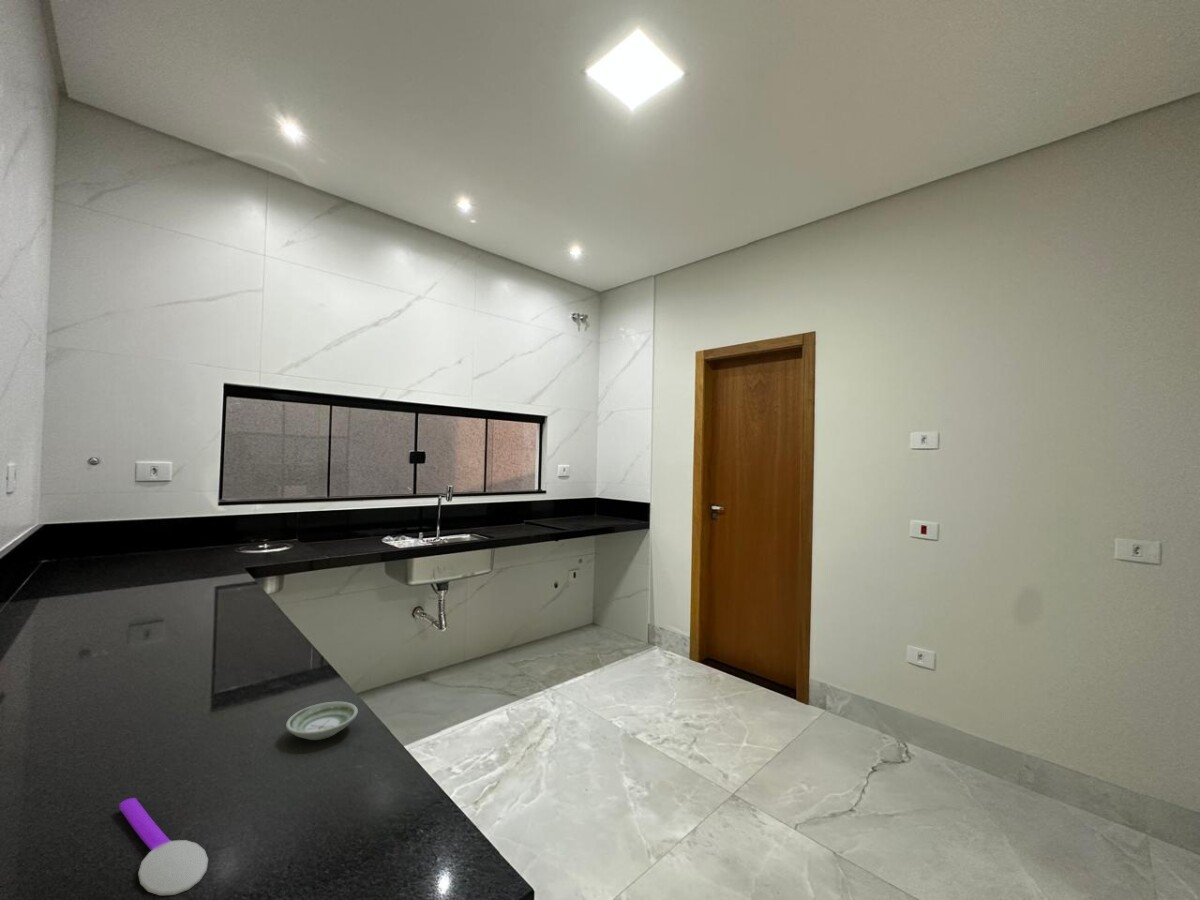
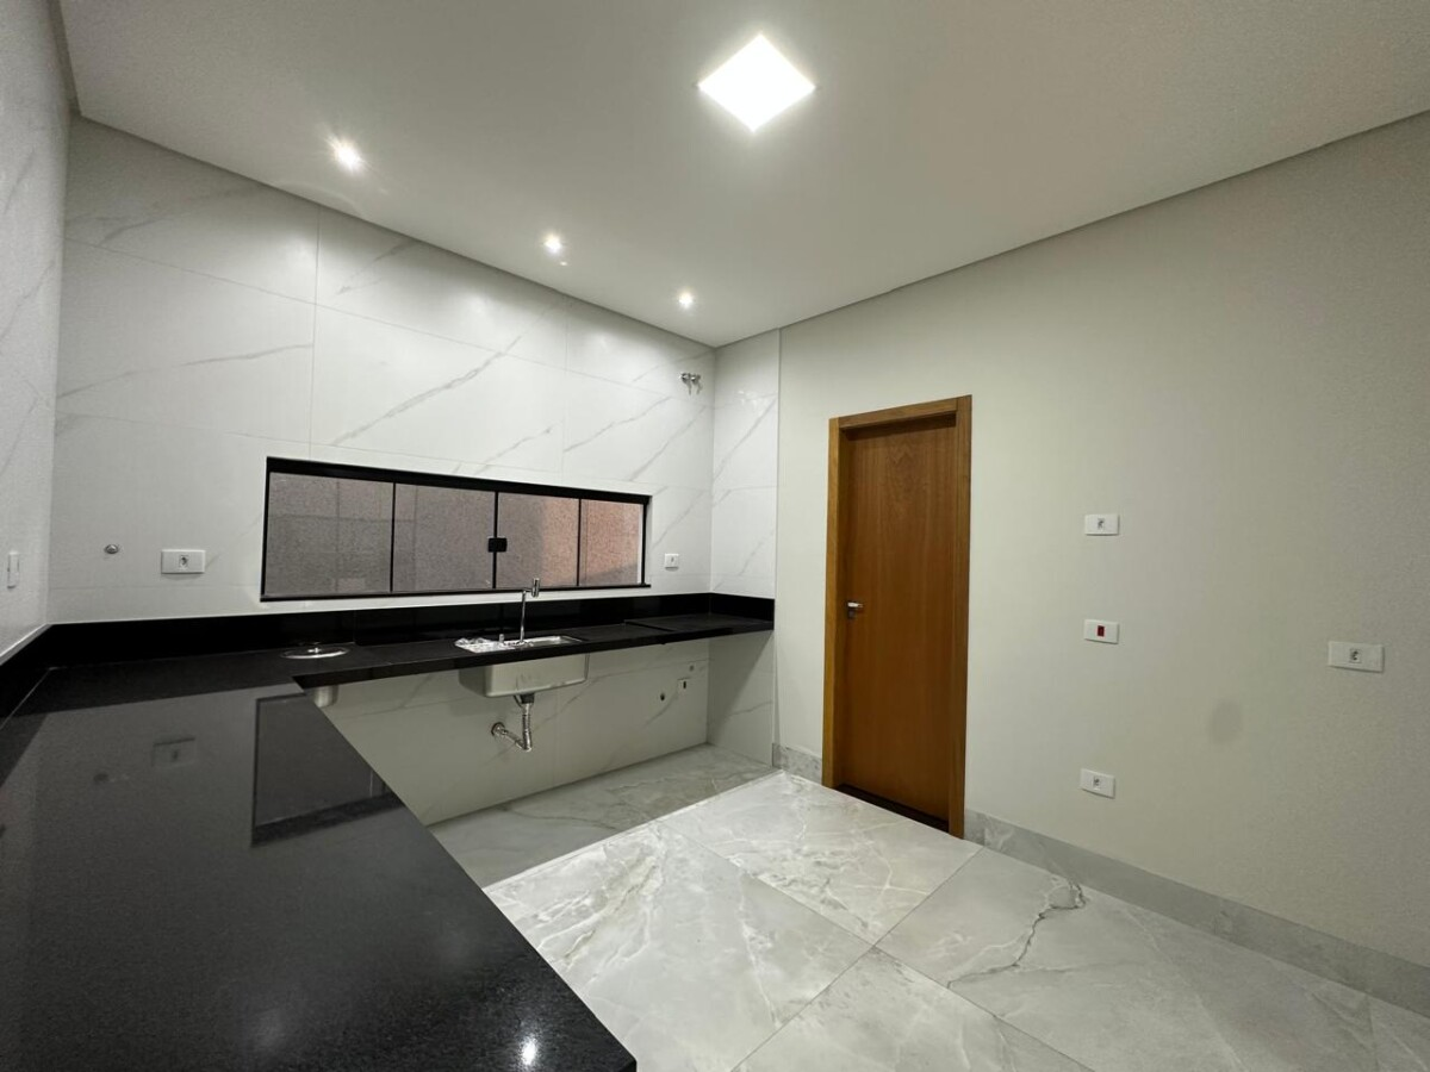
- saucer [285,701,359,741]
- spoon [118,797,209,897]
